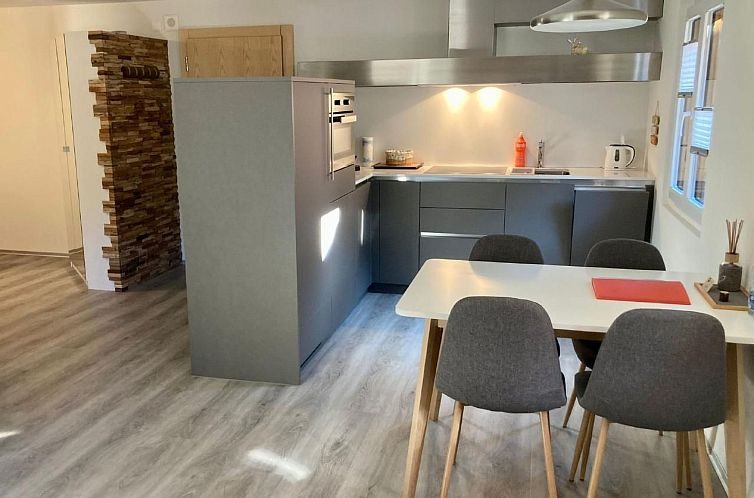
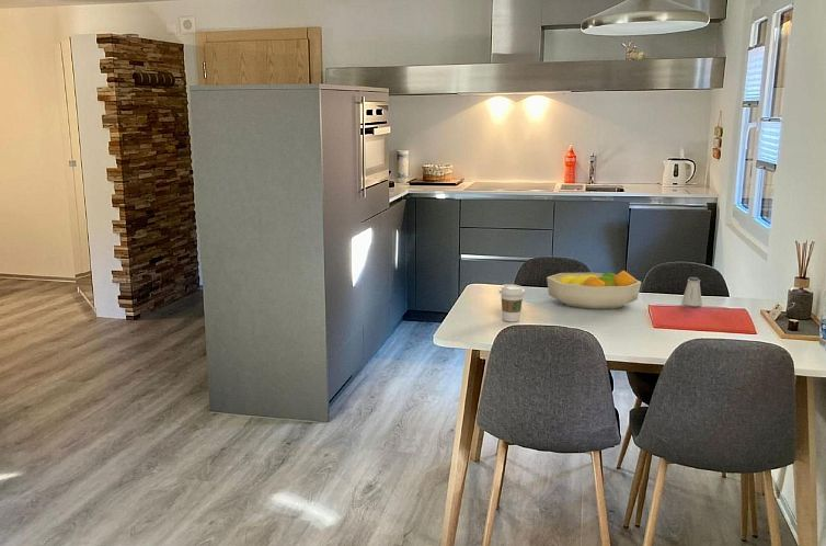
+ fruit bowl [546,270,642,310]
+ coffee cup [498,283,526,323]
+ saltshaker [680,276,703,307]
